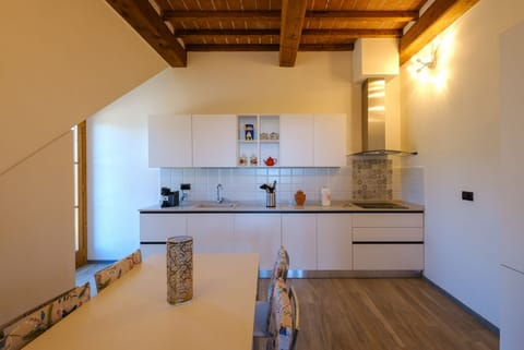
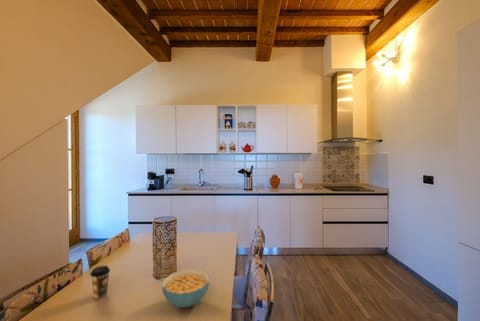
+ cereal bowl [161,268,210,309]
+ coffee cup [89,265,111,299]
